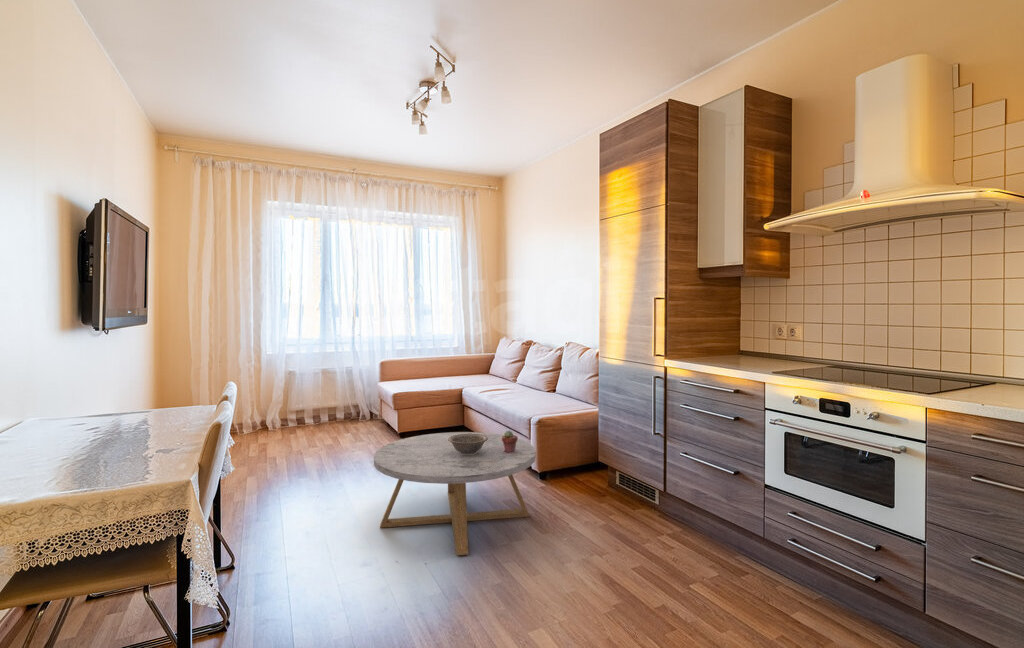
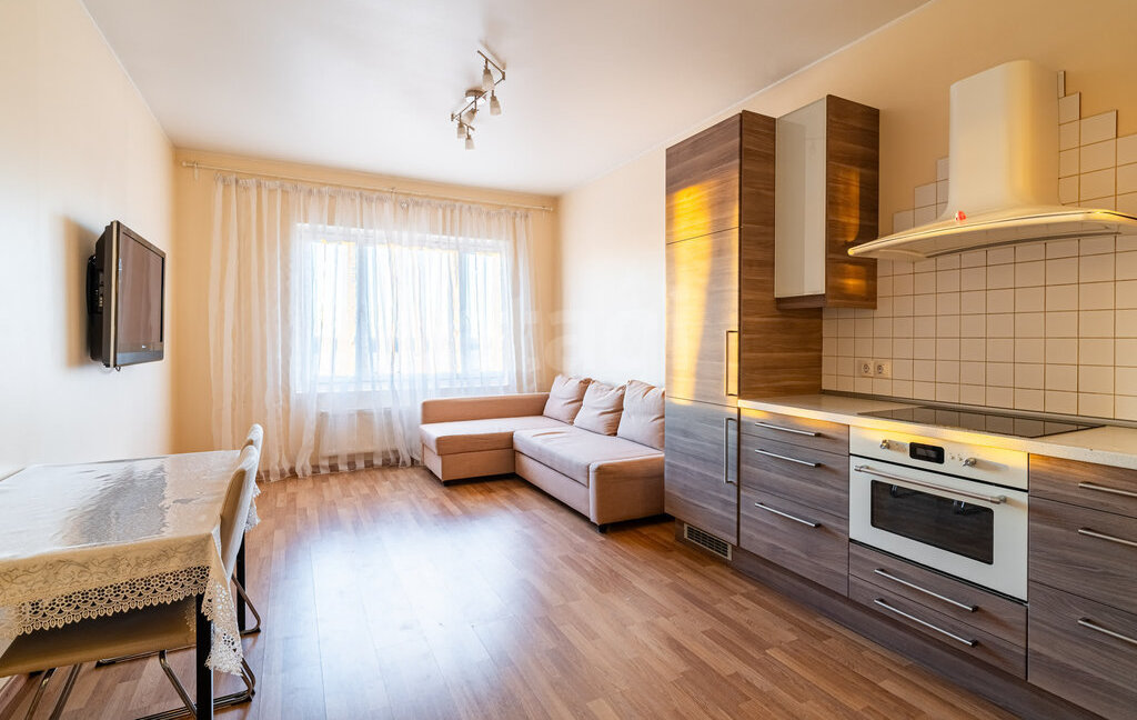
- coffee table [373,431,537,556]
- potted succulent [502,429,519,453]
- decorative bowl [448,433,488,455]
